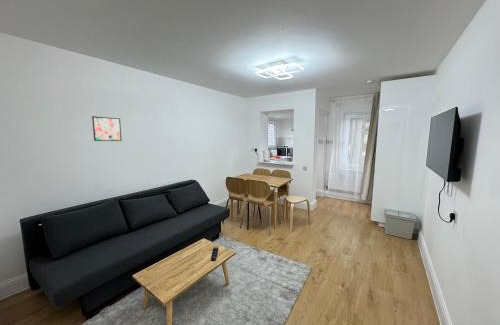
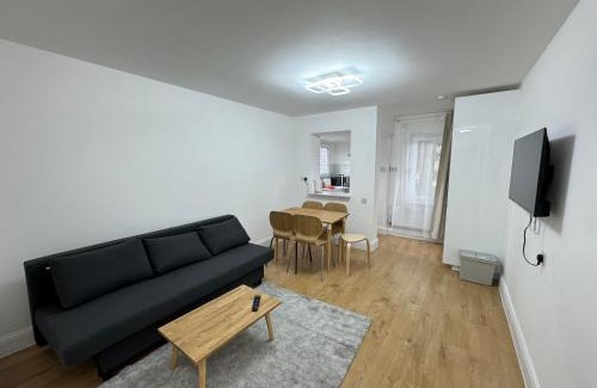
- wall art [91,115,123,142]
